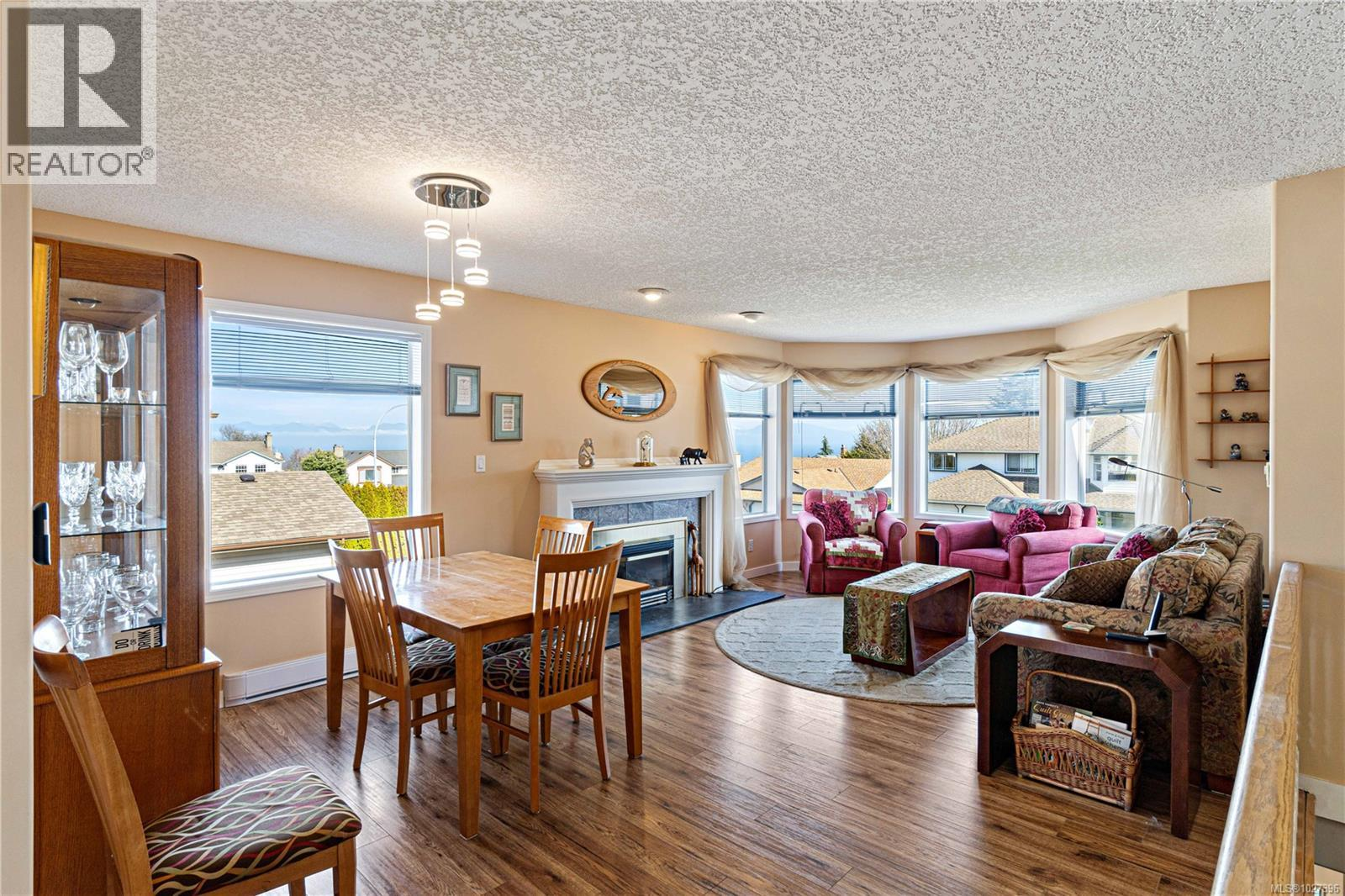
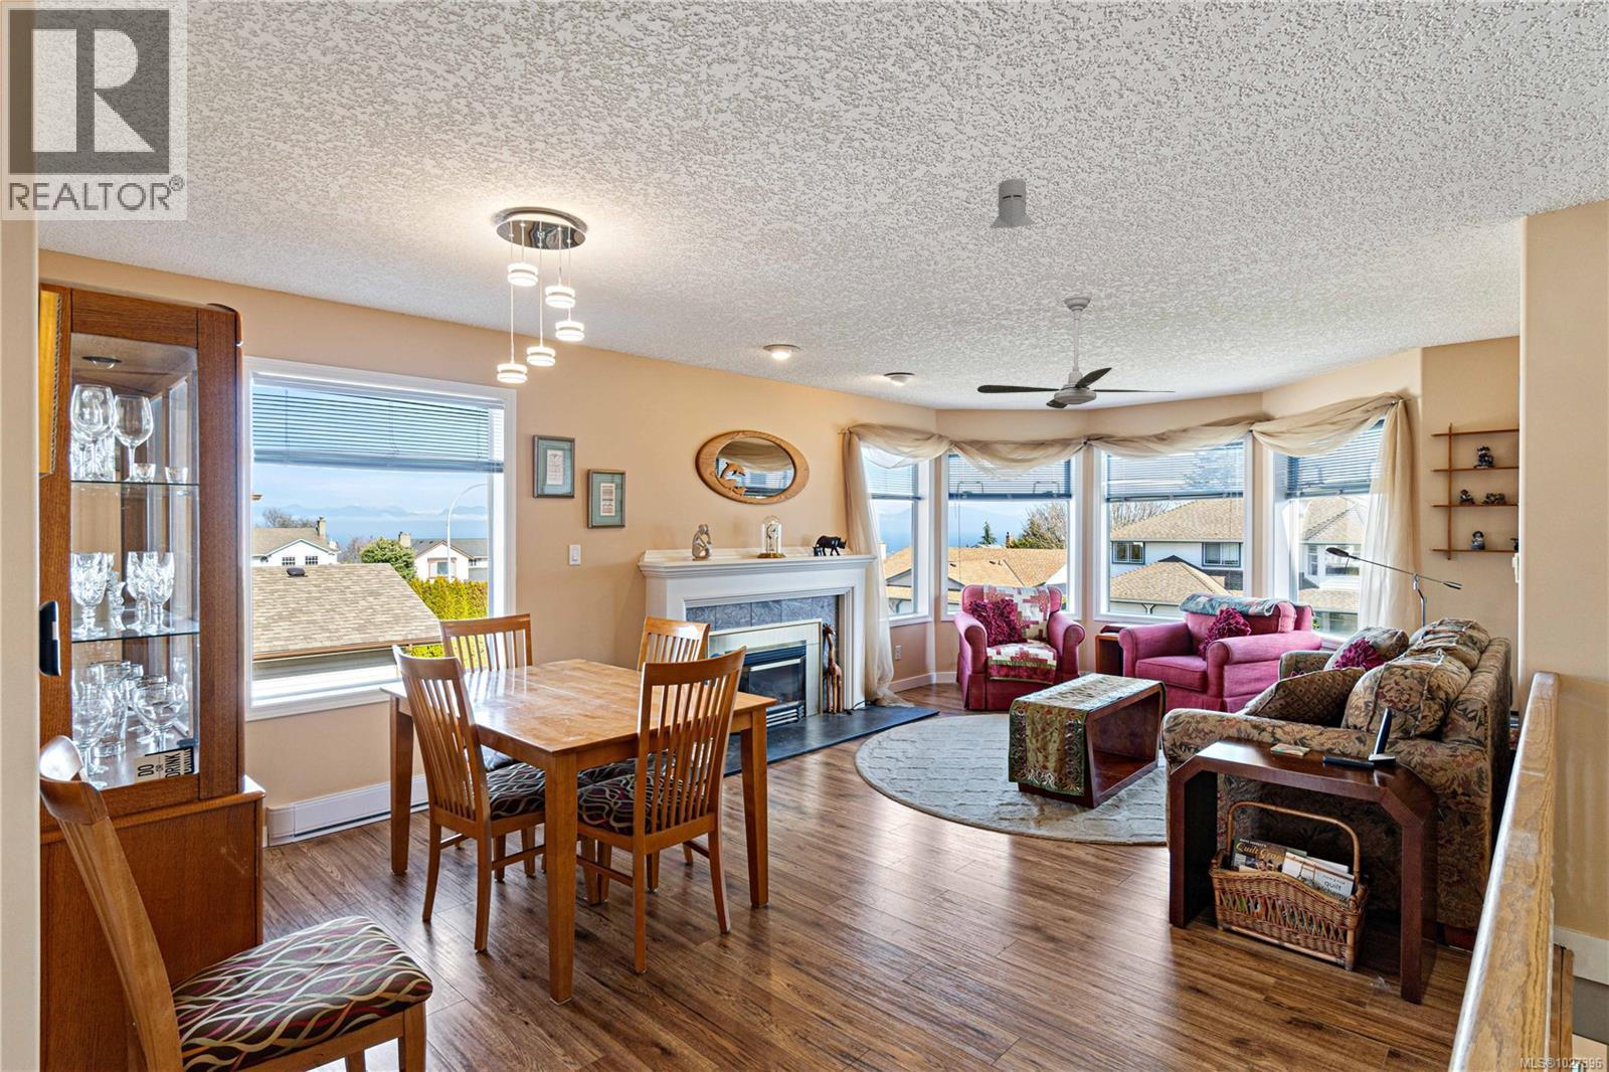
+ knight helmet [988,178,1036,230]
+ ceiling fan [976,293,1177,409]
